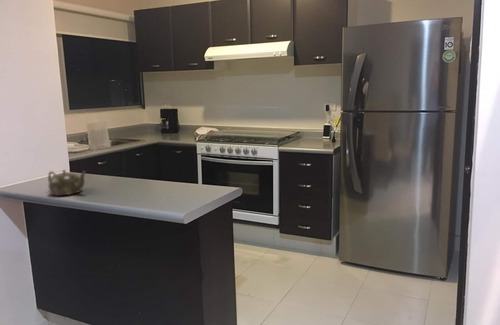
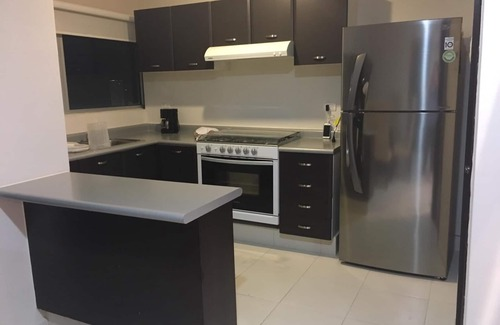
- teapot [47,169,87,197]
